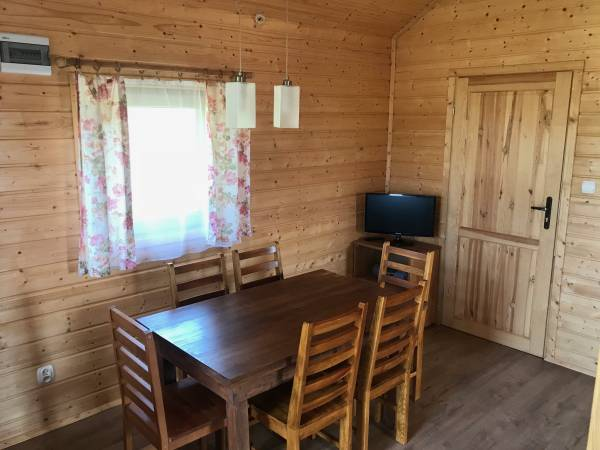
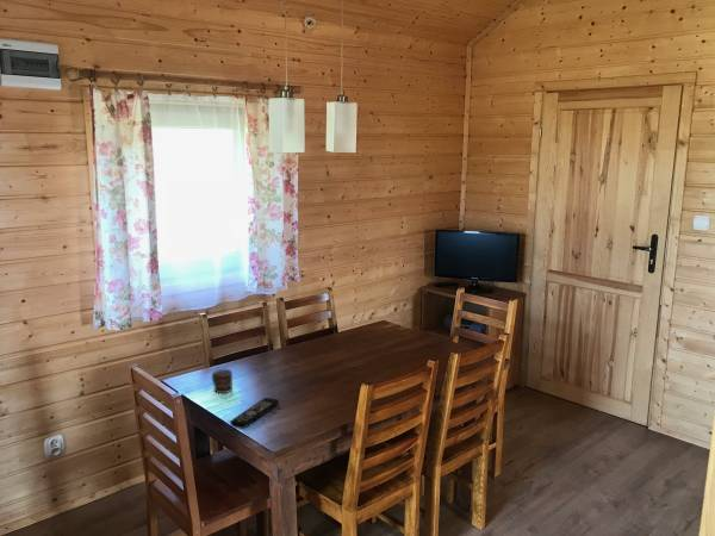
+ cup [211,368,234,394]
+ remote control [229,397,280,430]
